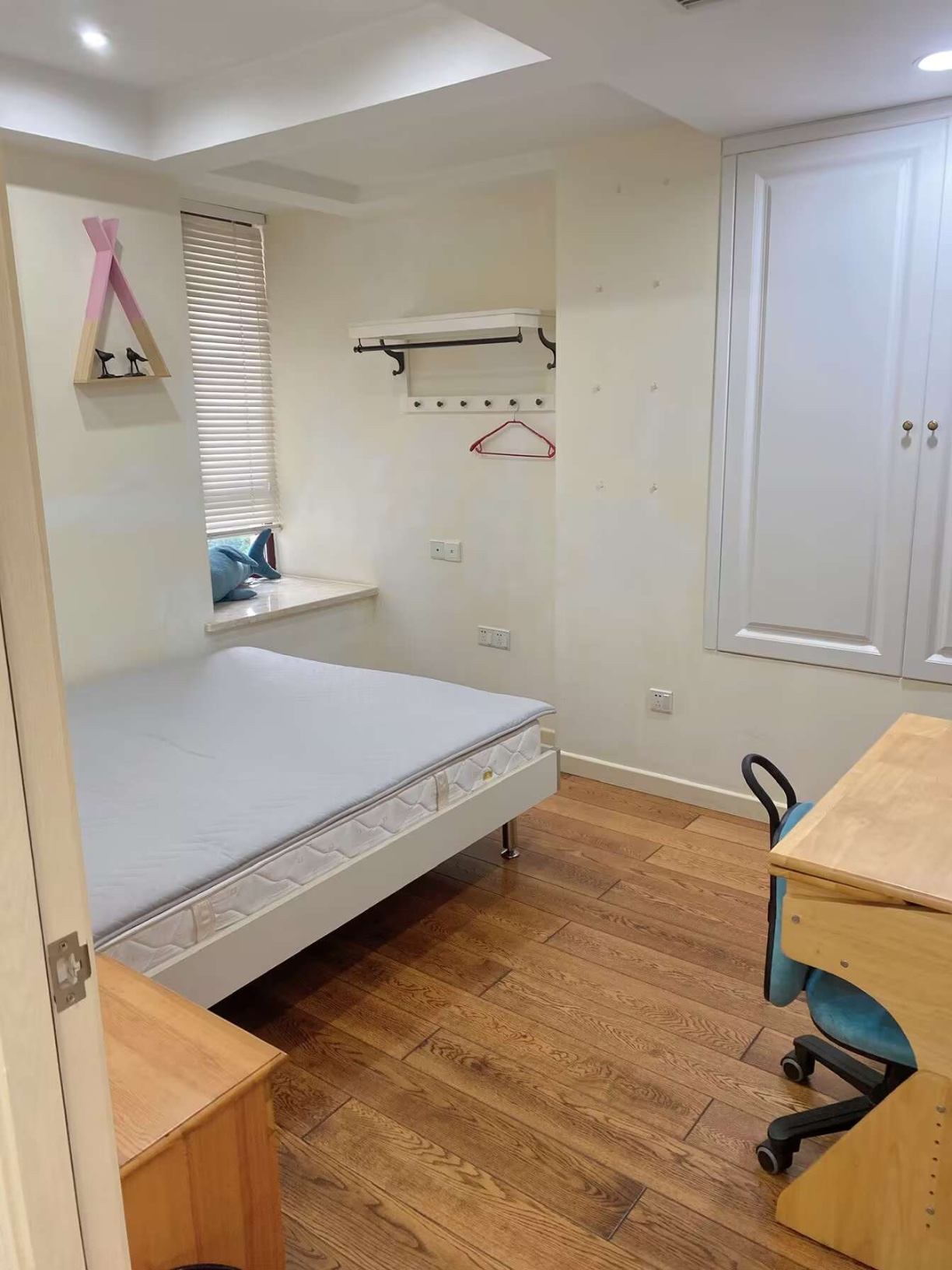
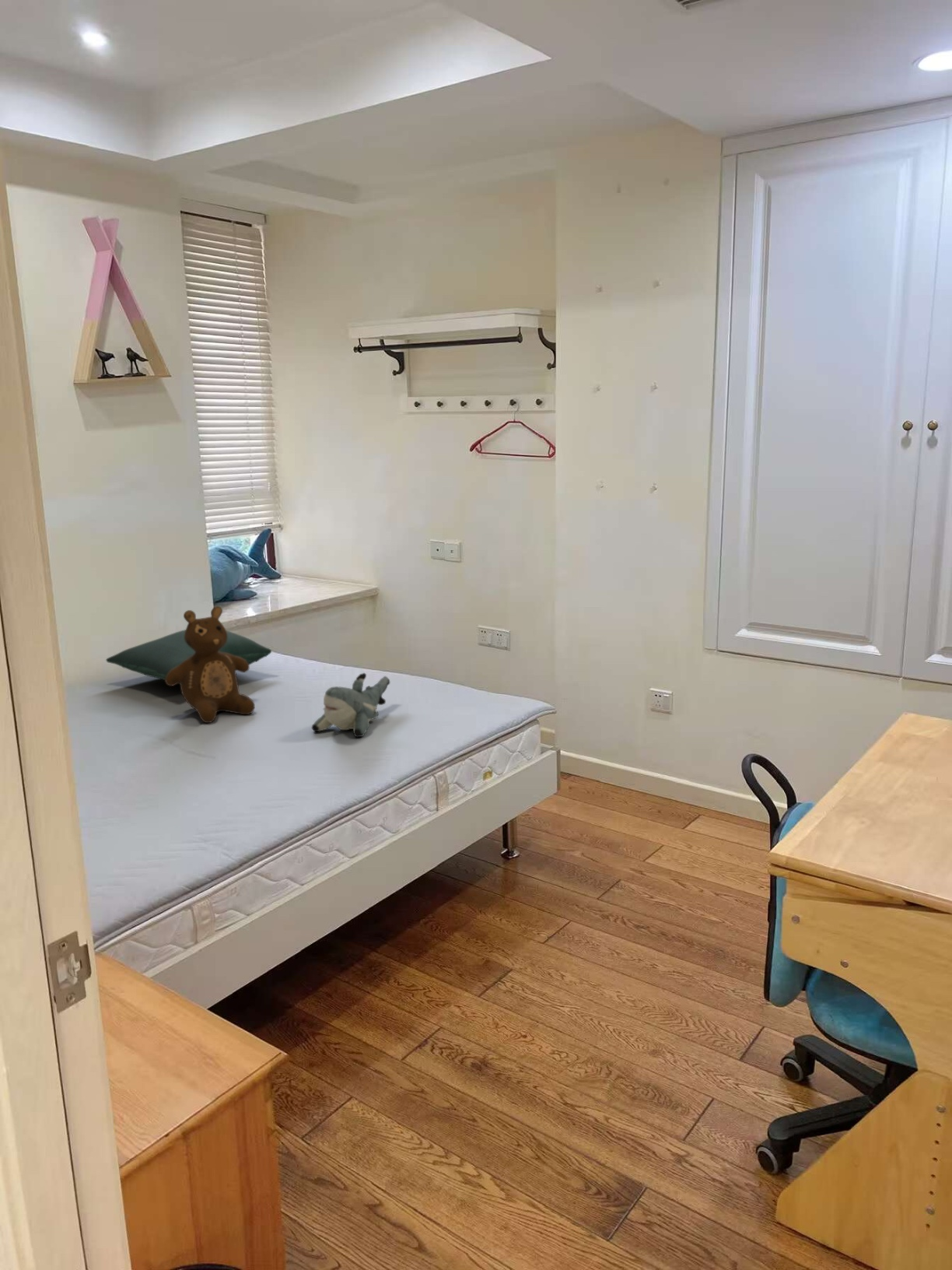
+ teddy bear [164,605,255,724]
+ pillow [105,629,272,686]
+ shark plush [311,672,390,738]
